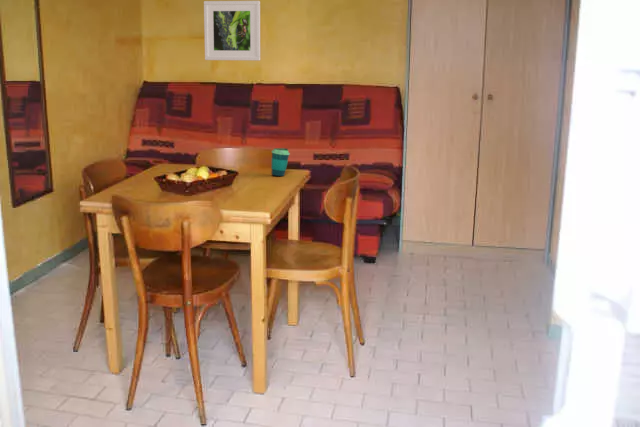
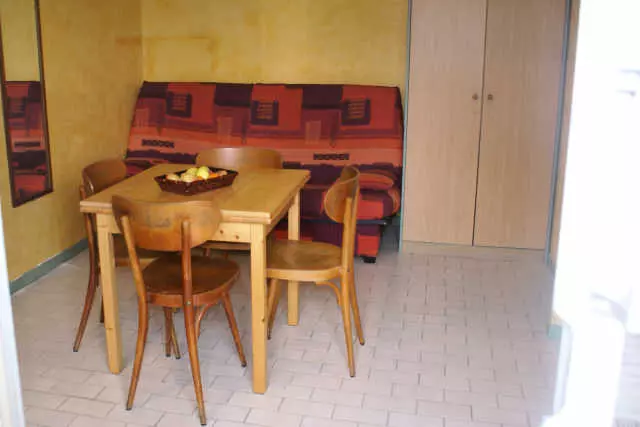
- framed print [203,0,261,62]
- cup [270,147,291,177]
